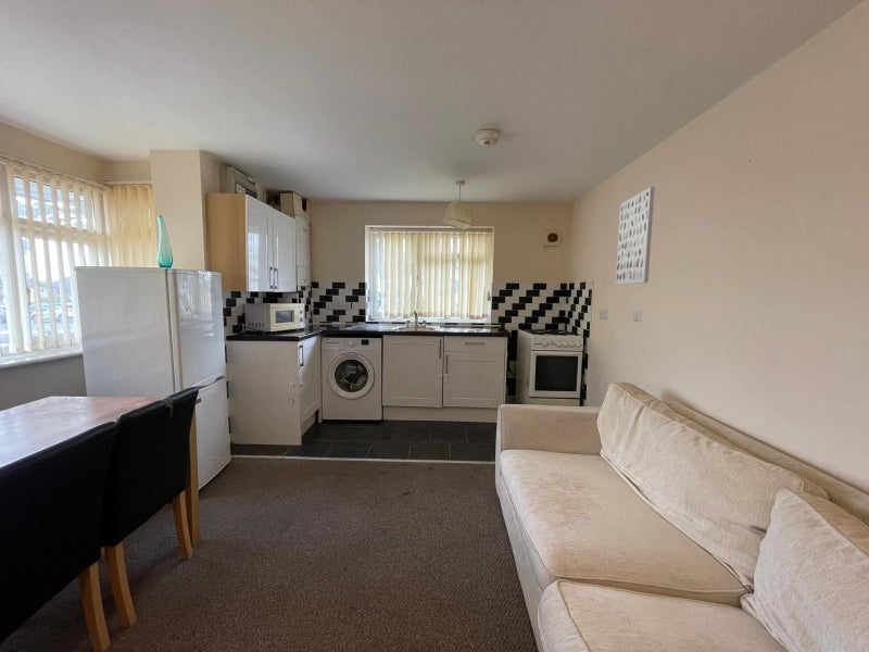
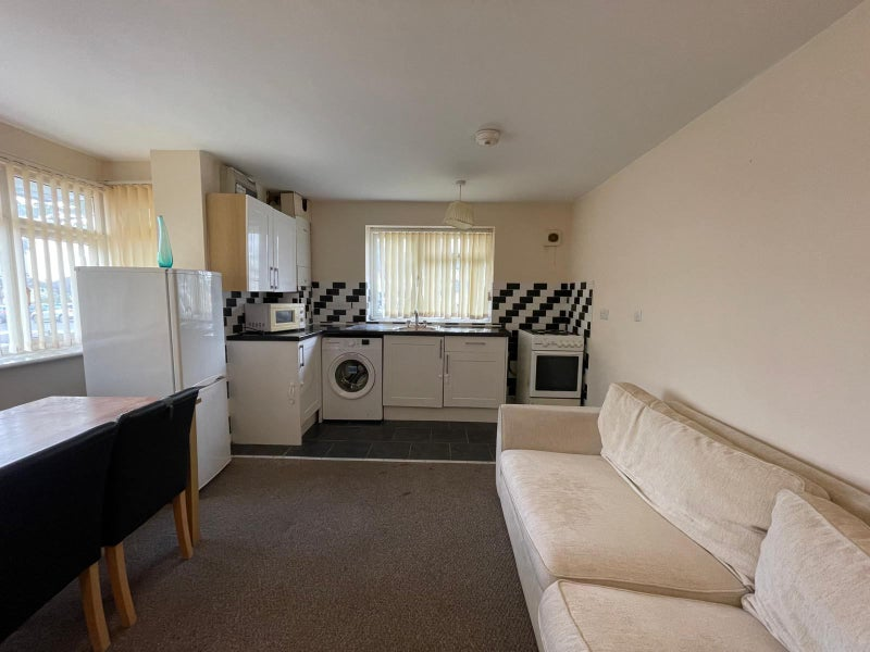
- wall art [615,186,656,286]
